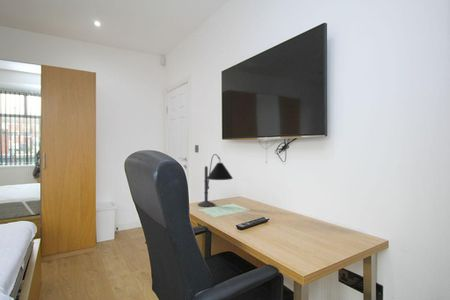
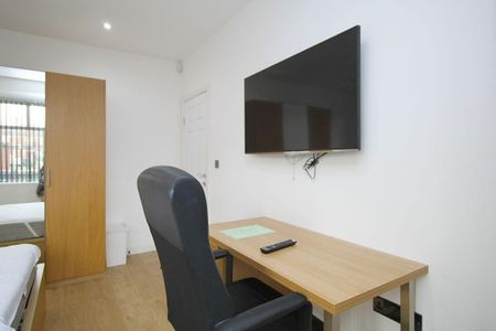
- desk lamp [197,153,234,208]
